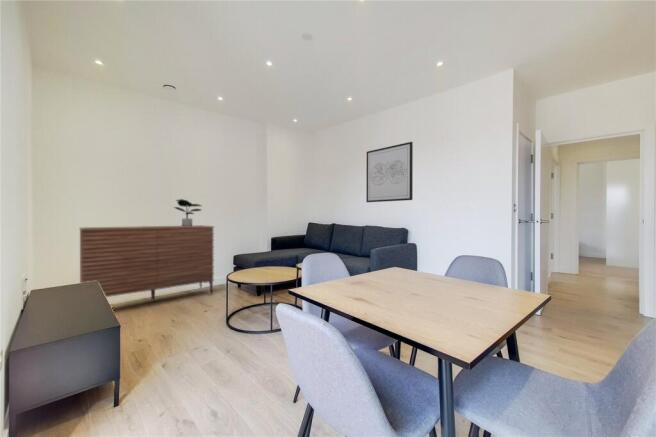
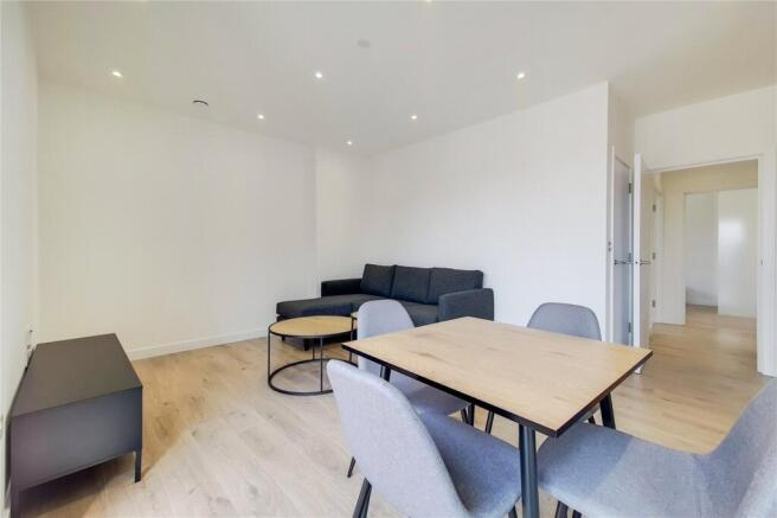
- potted plant [173,198,203,226]
- sideboard [79,224,215,303]
- wall art [365,141,414,203]
